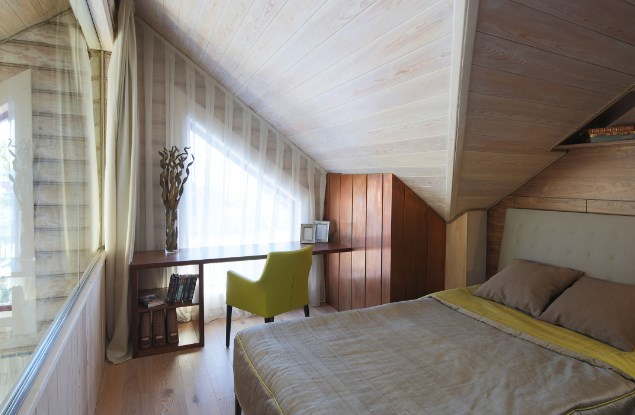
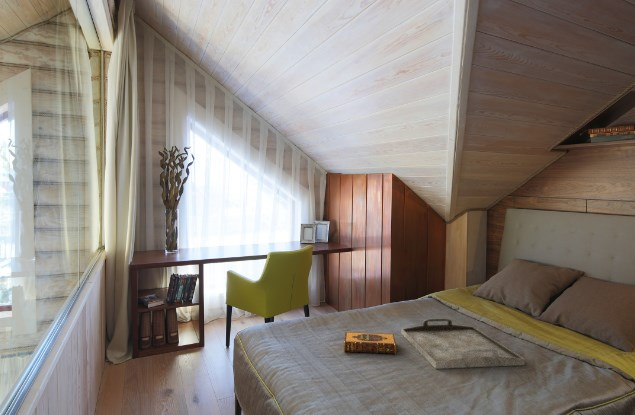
+ serving tray [400,317,525,370]
+ hardback book [343,331,397,355]
